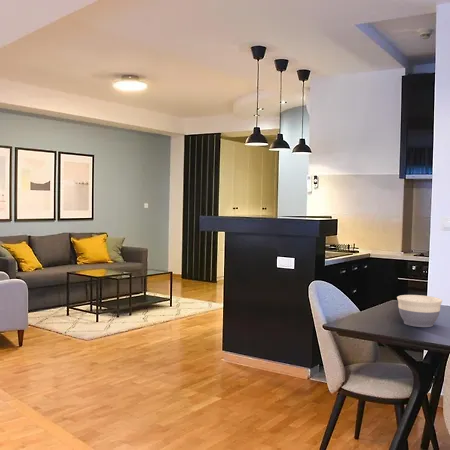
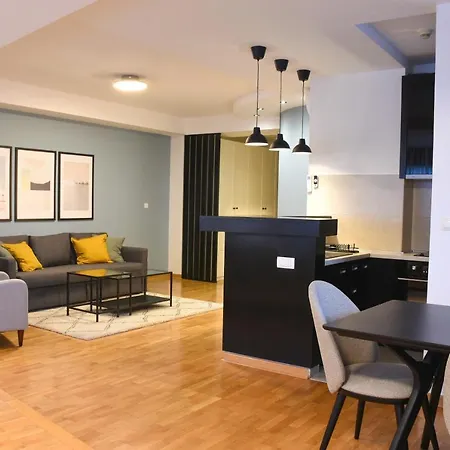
- bowl [396,294,443,328]
